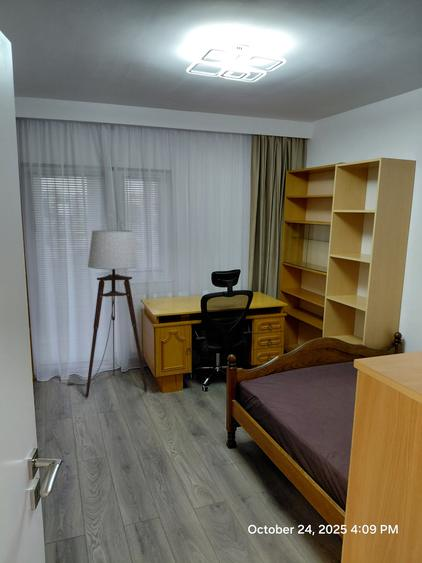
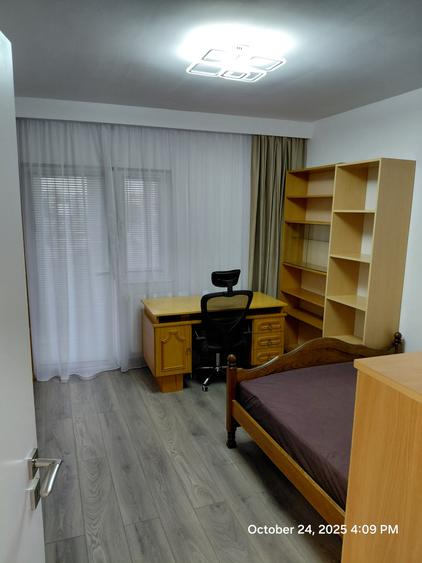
- floor lamp [65,229,148,398]
